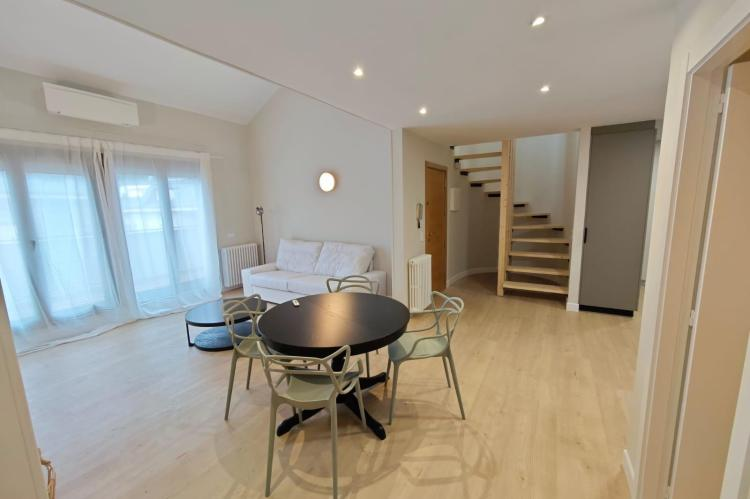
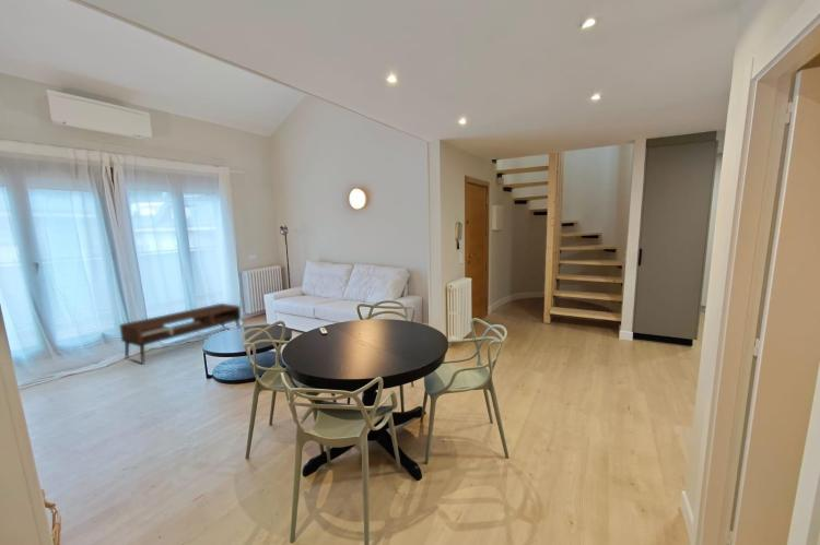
+ coffee table [118,303,243,365]
